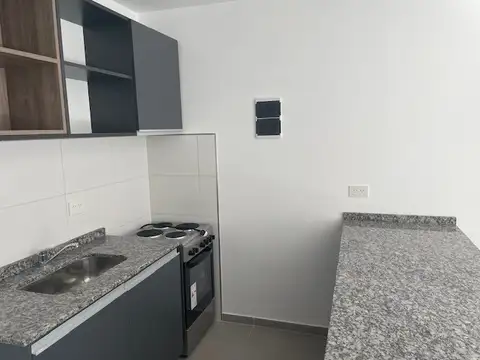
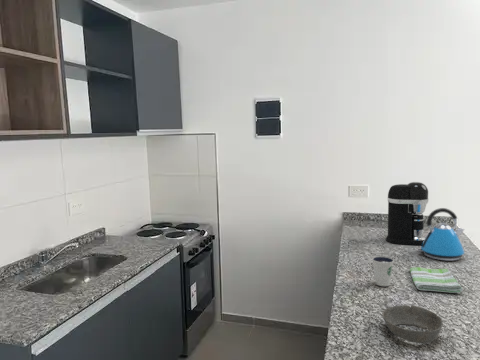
+ dish towel [409,266,464,294]
+ kettle [417,207,465,262]
+ bowl [381,304,444,345]
+ coffee maker [385,181,429,246]
+ dixie cup [371,255,395,287]
